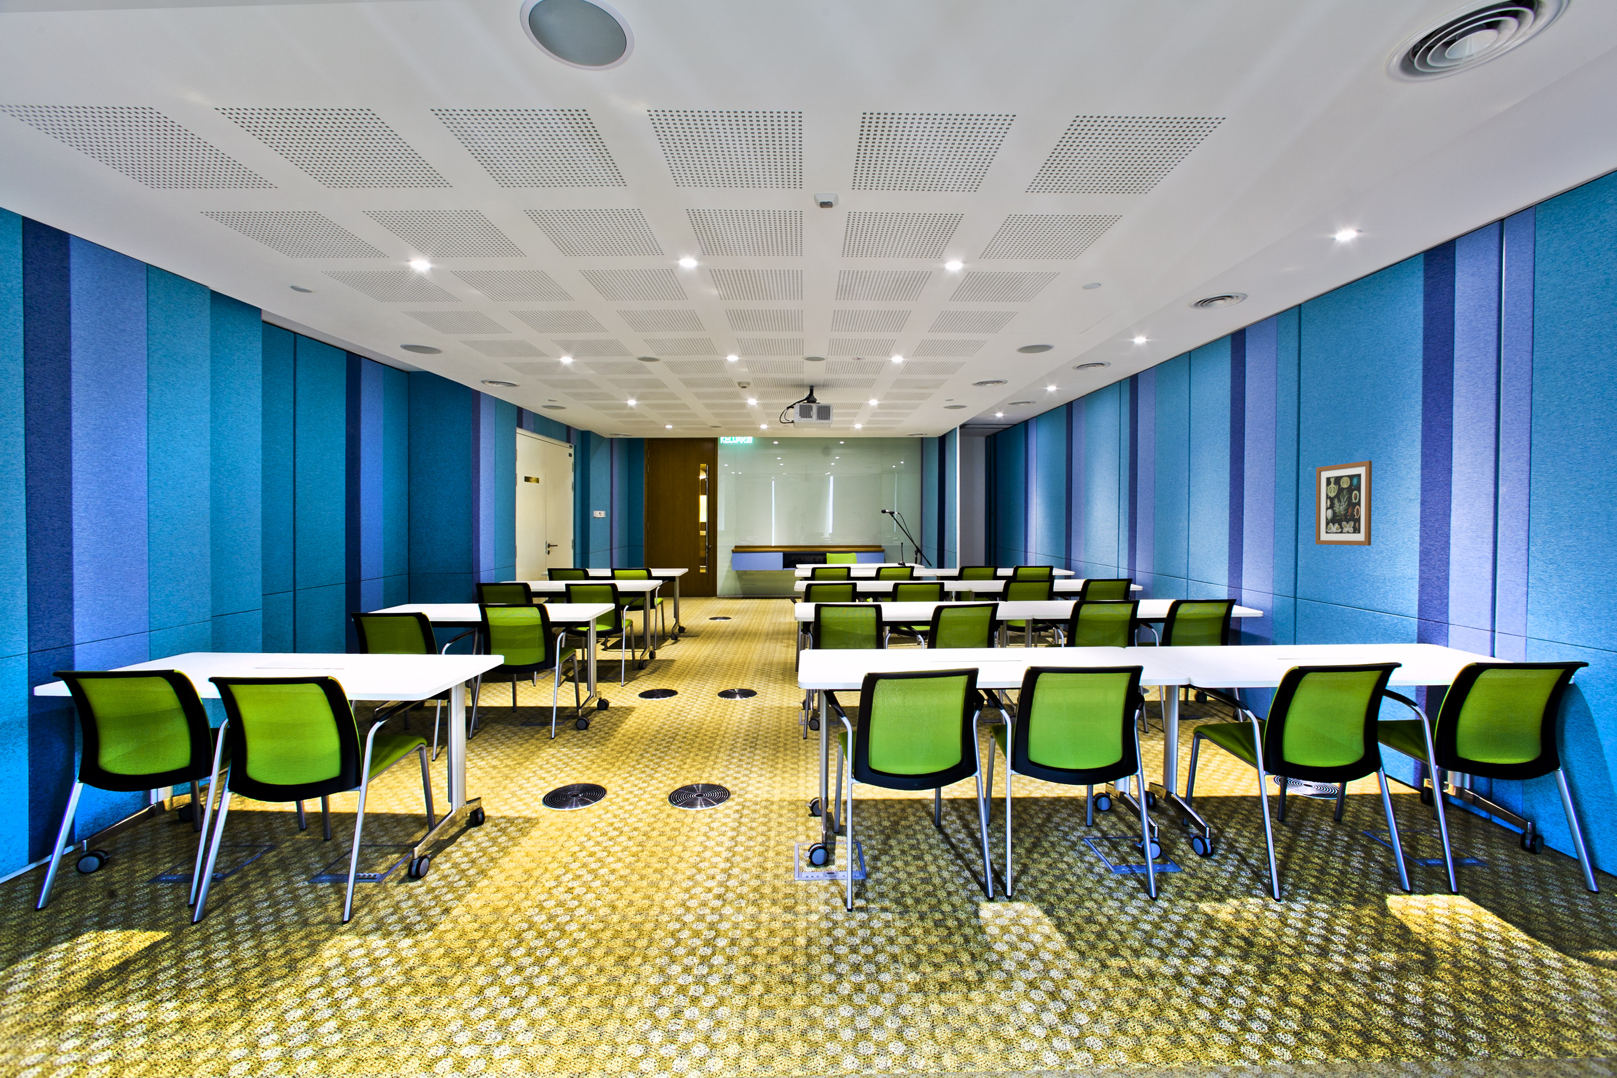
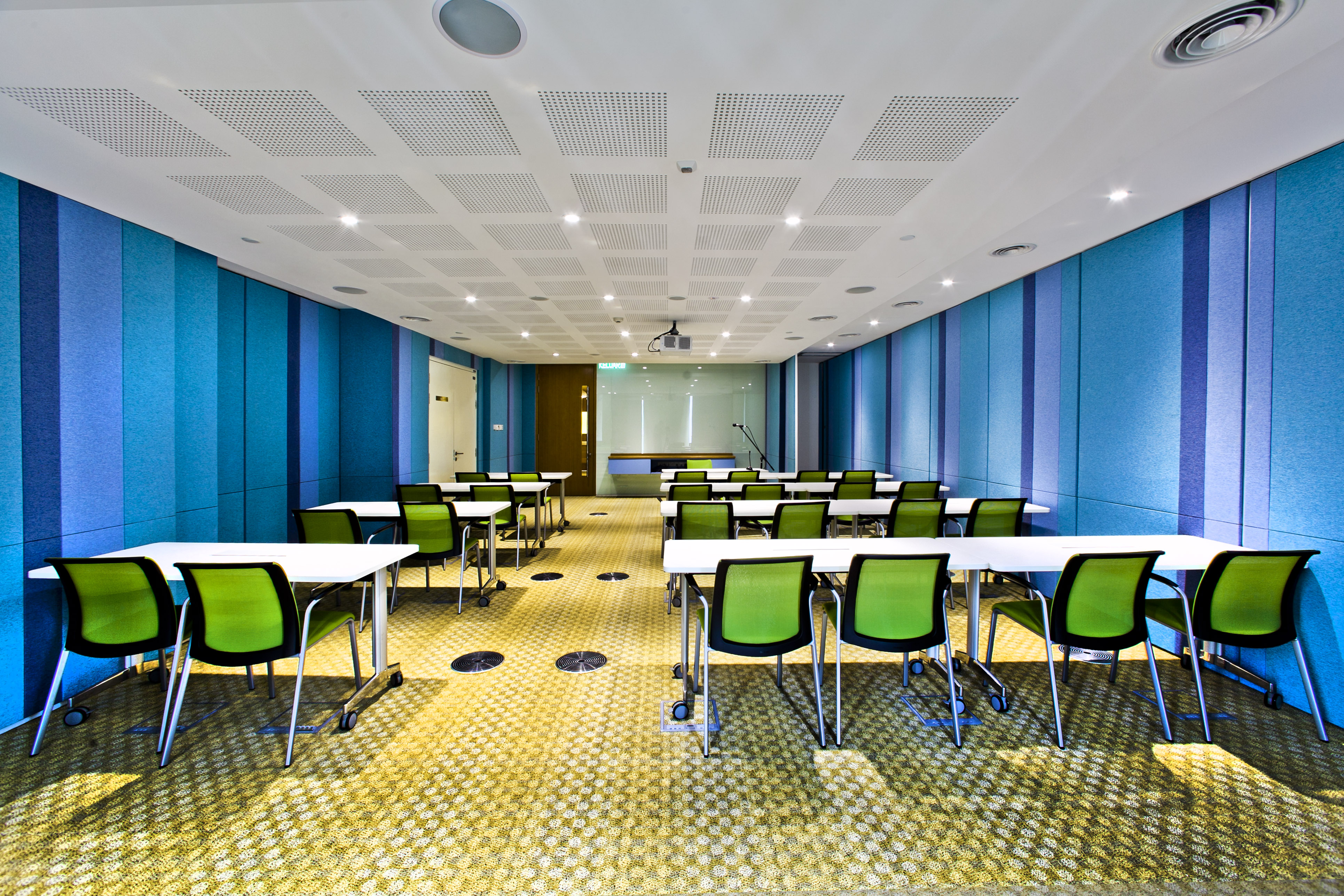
- wall art [1315,461,1373,546]
